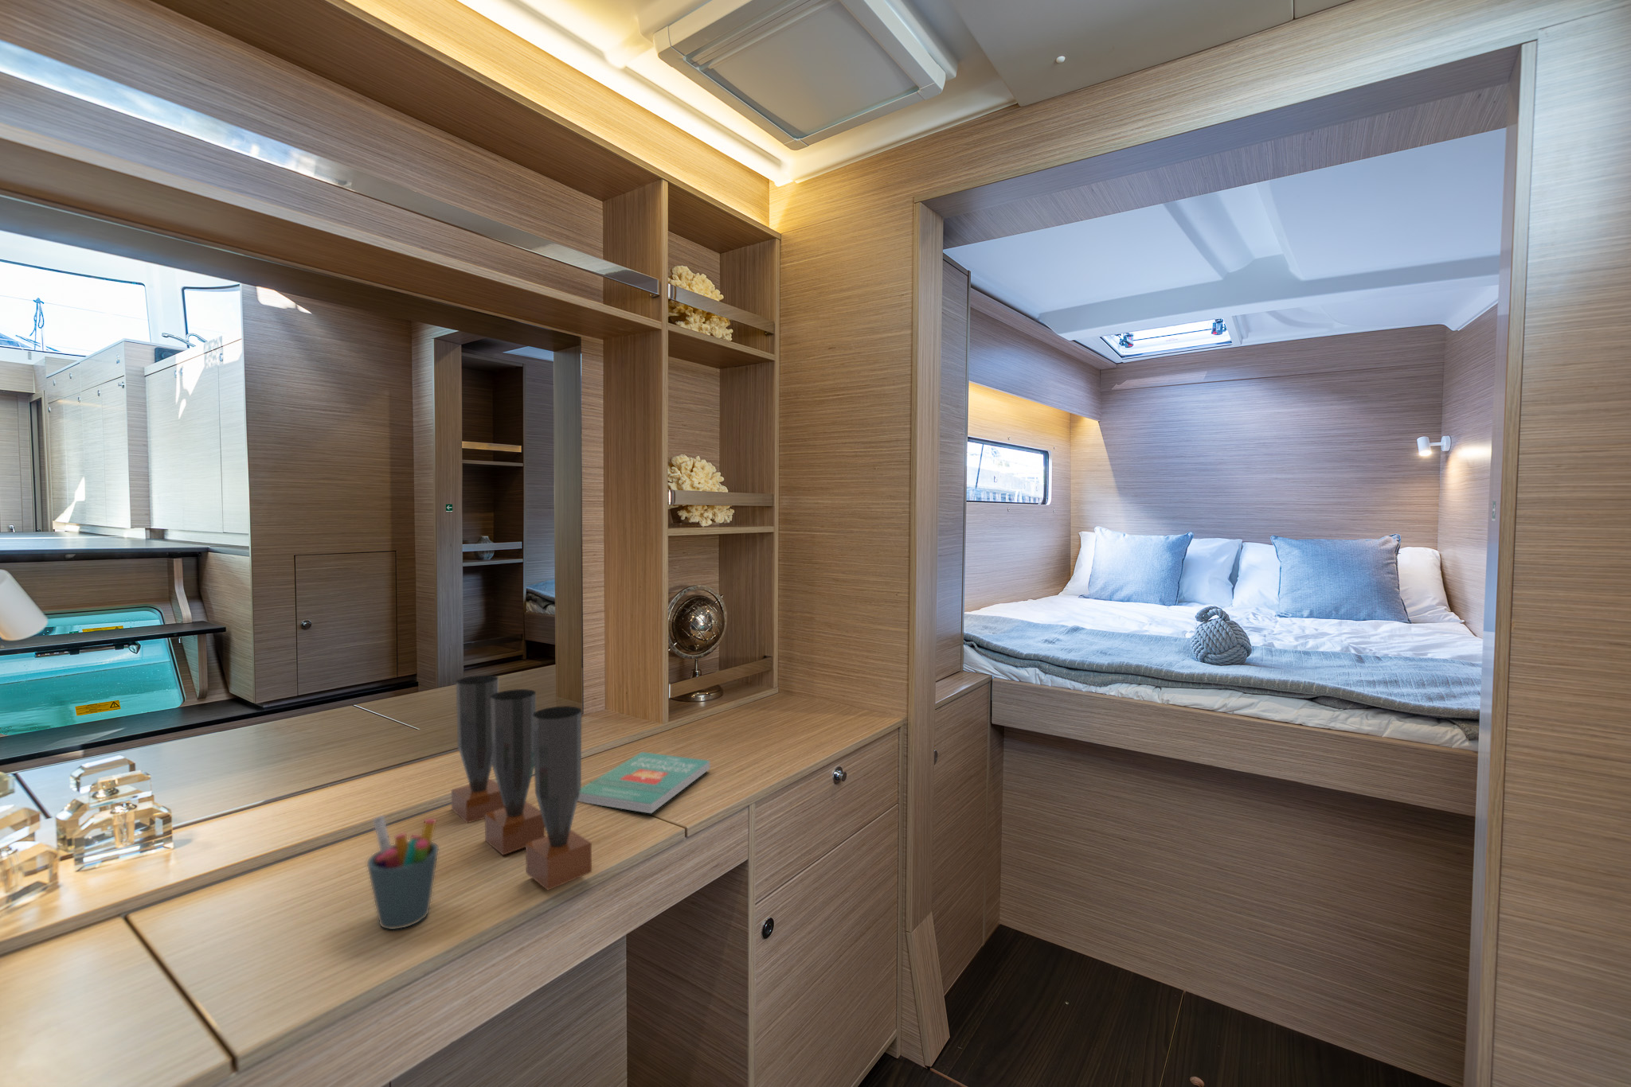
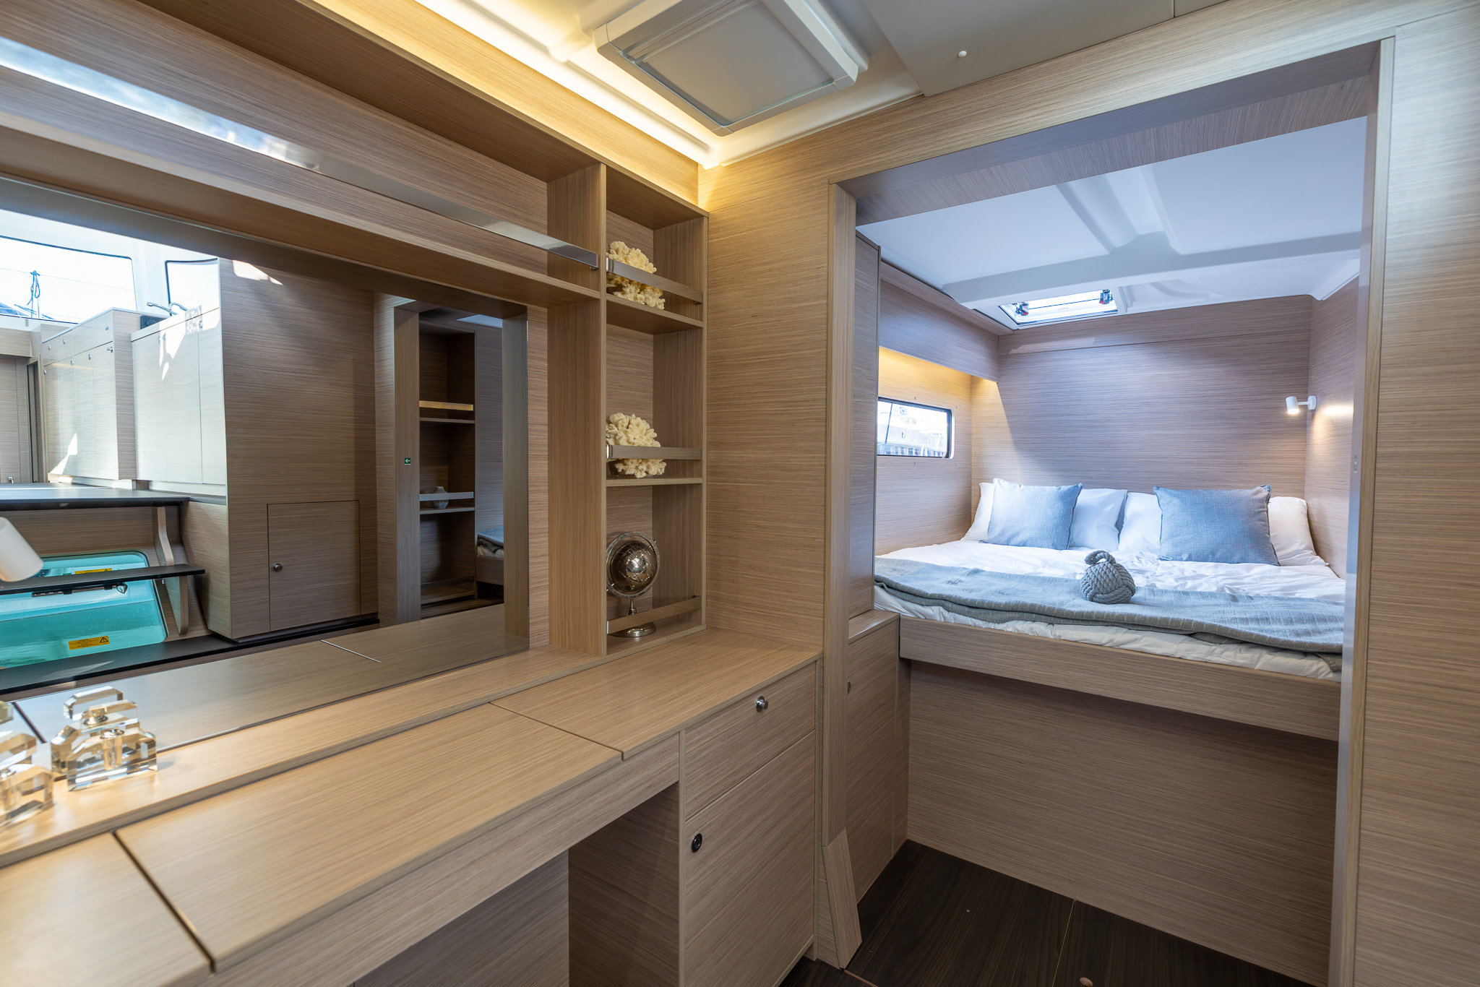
- pen holder [366,814,439,931]
- book [578,751,710,814]
- candle [450,675,592,892]
